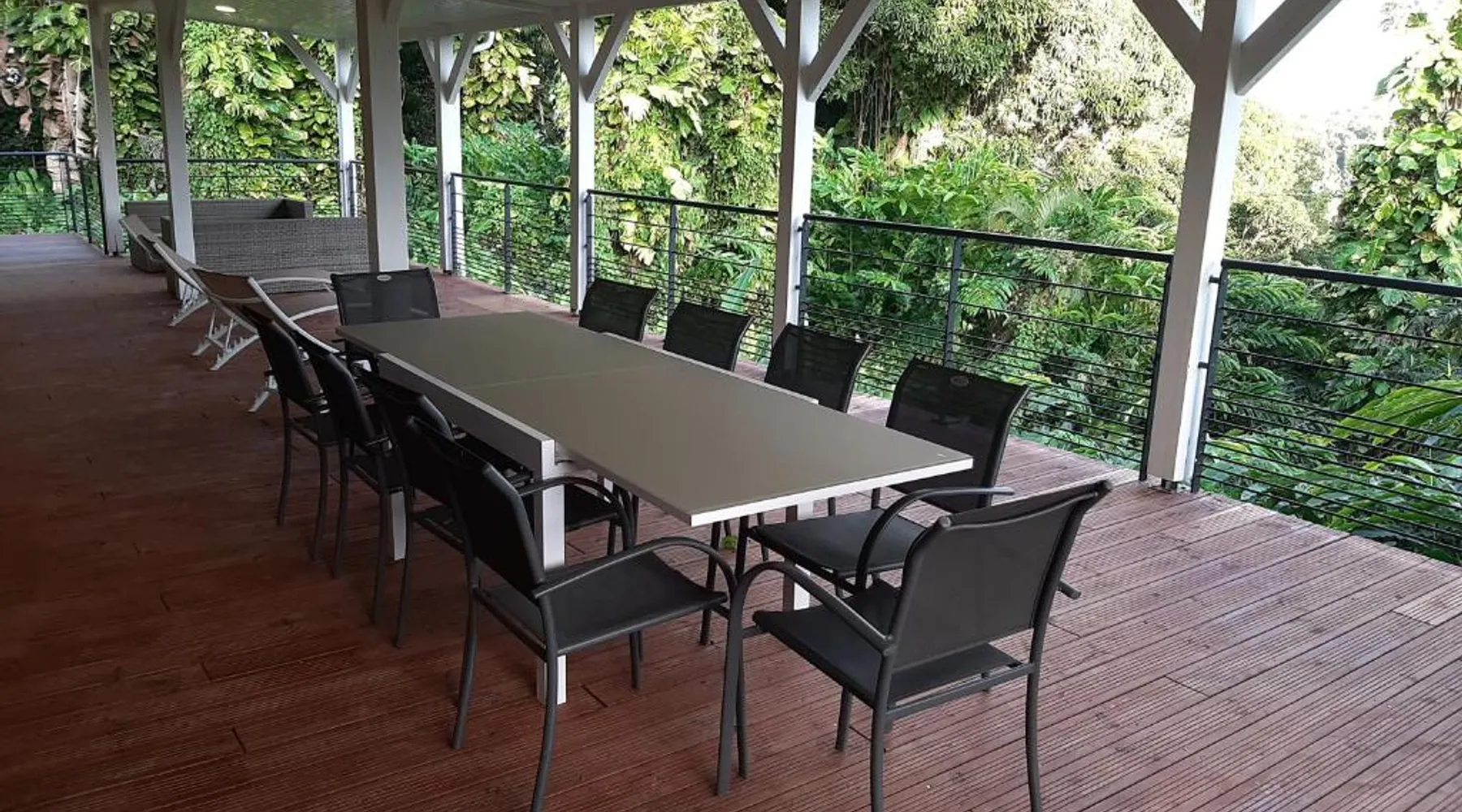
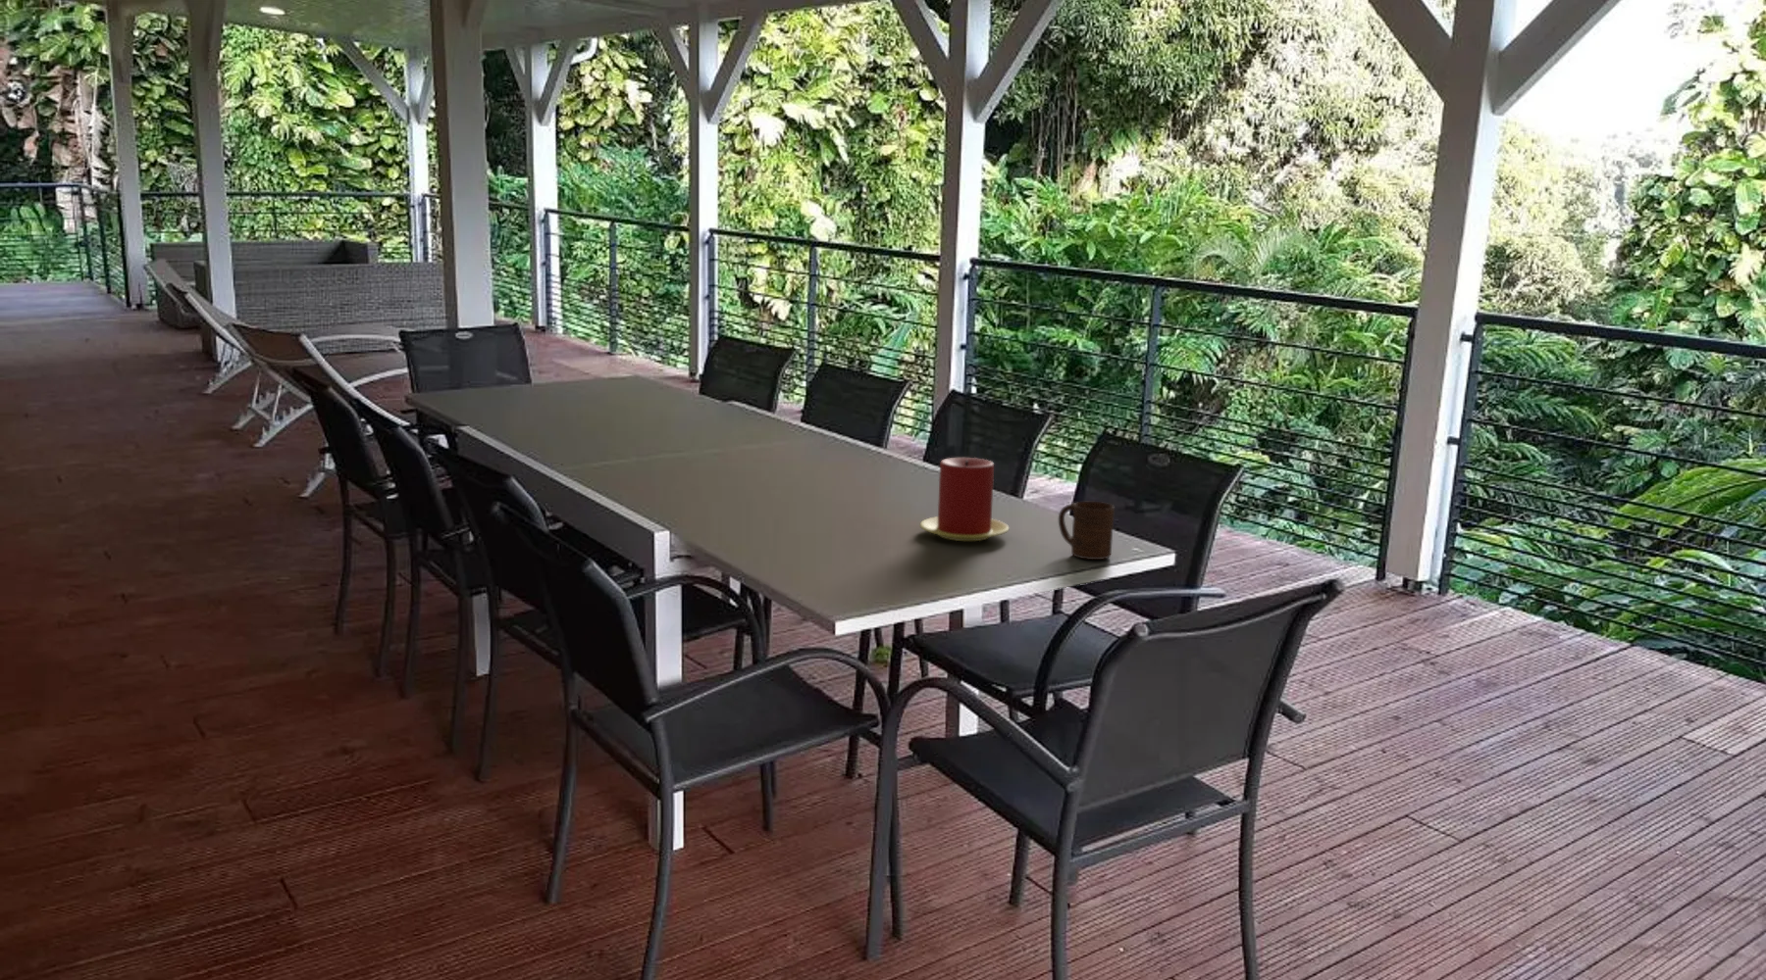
+ candle [919,456,1010,542]
+ cup [1058,501,1115,560]
